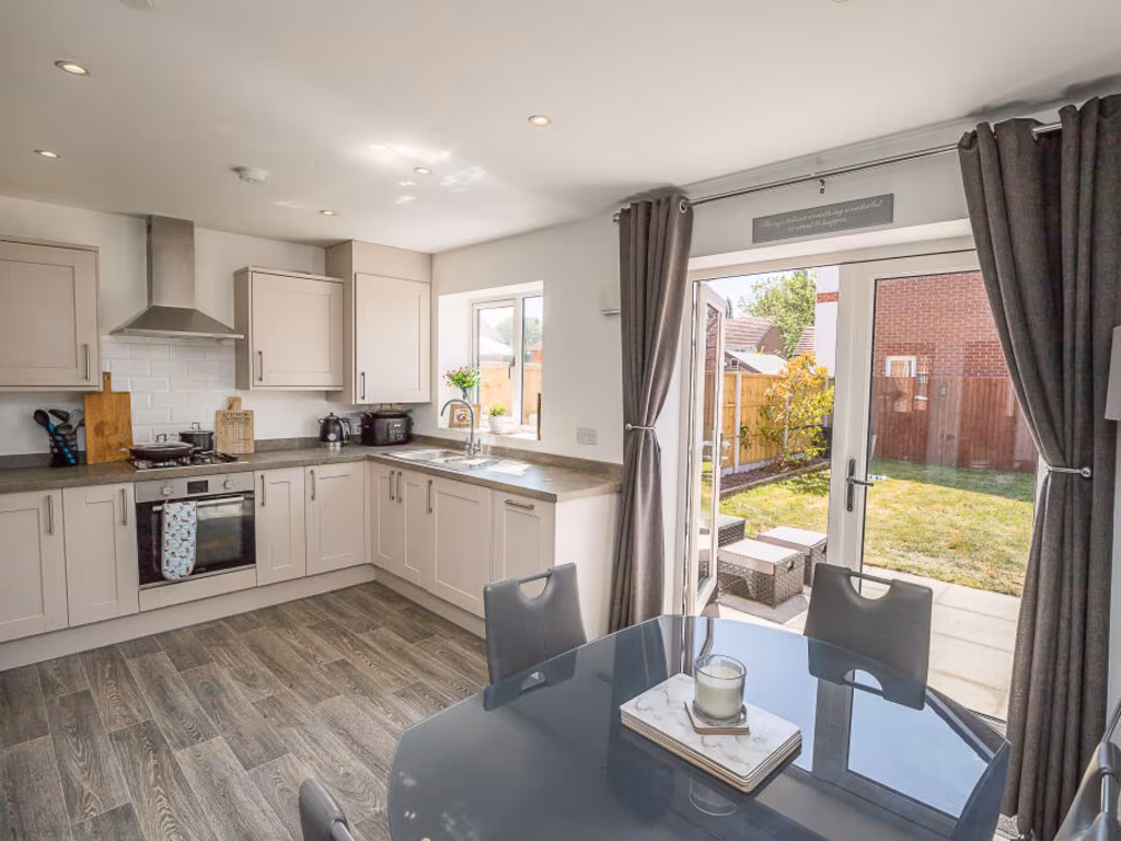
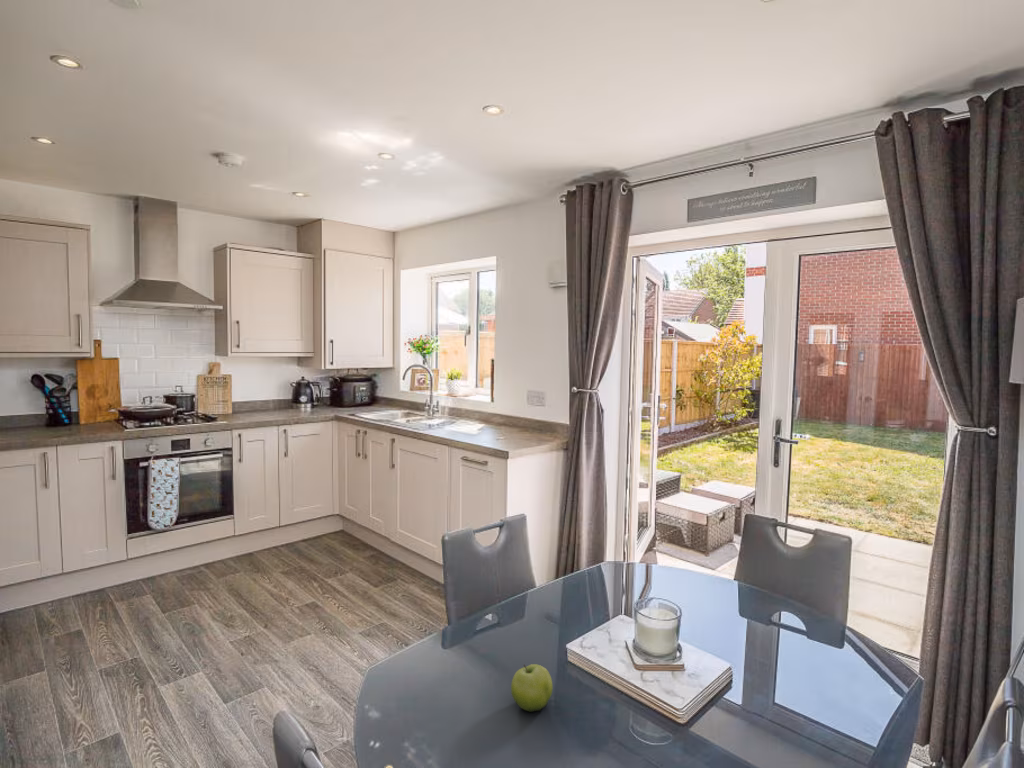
+ fruit [510,663,553,713]
